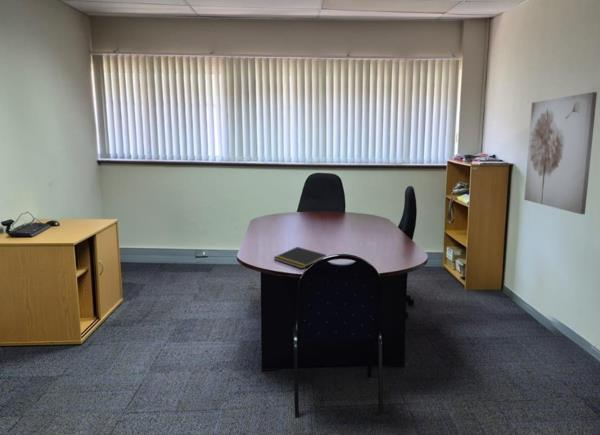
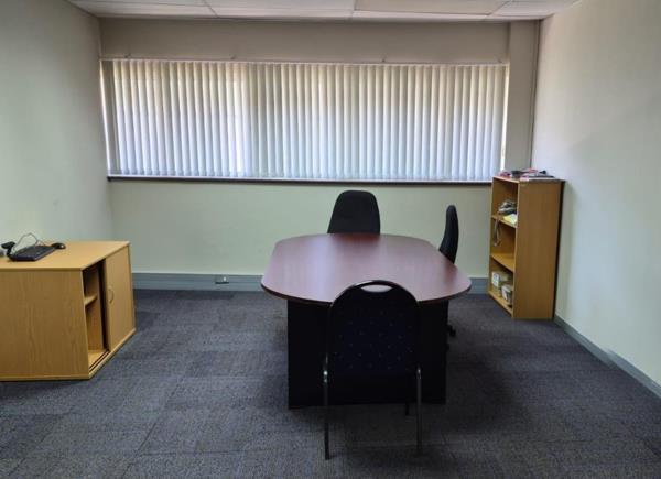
- notepad [273,246,327,270]
- wall art [523,91,598,215]
